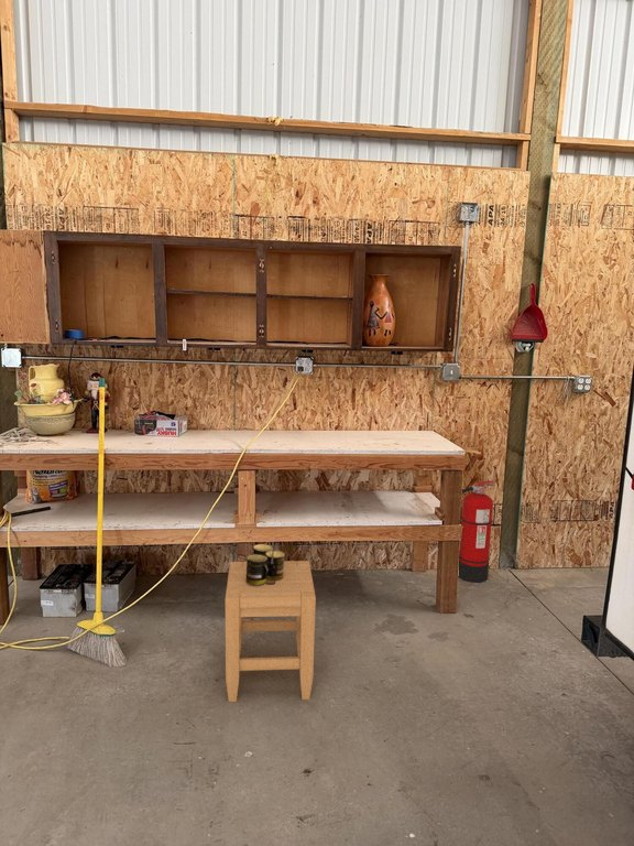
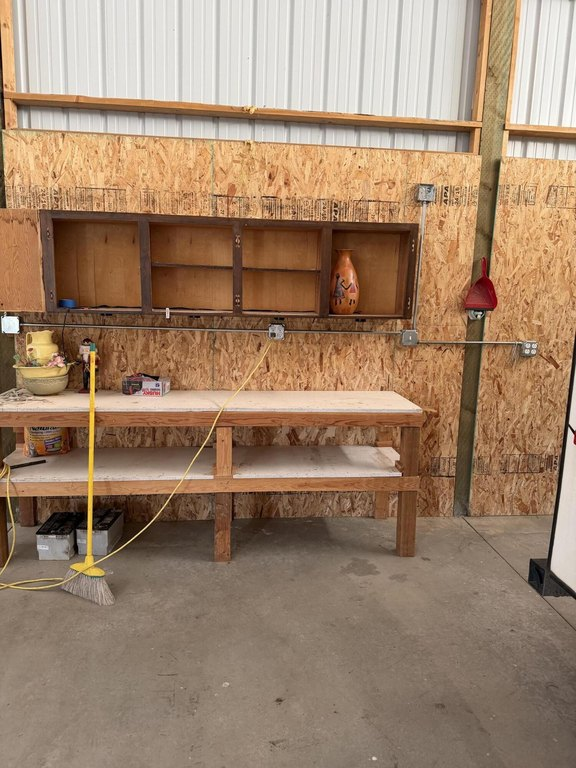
- stool [225,560,317,703]
- paint can [245,541,286,585]
- fire extinguisher [458,479,500,584]
